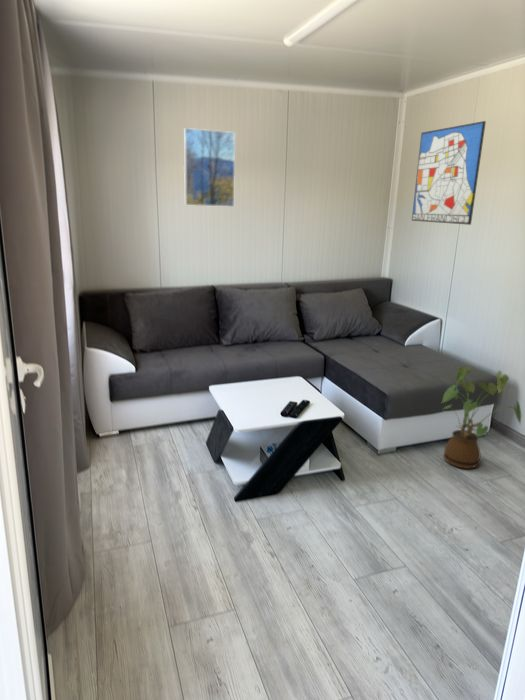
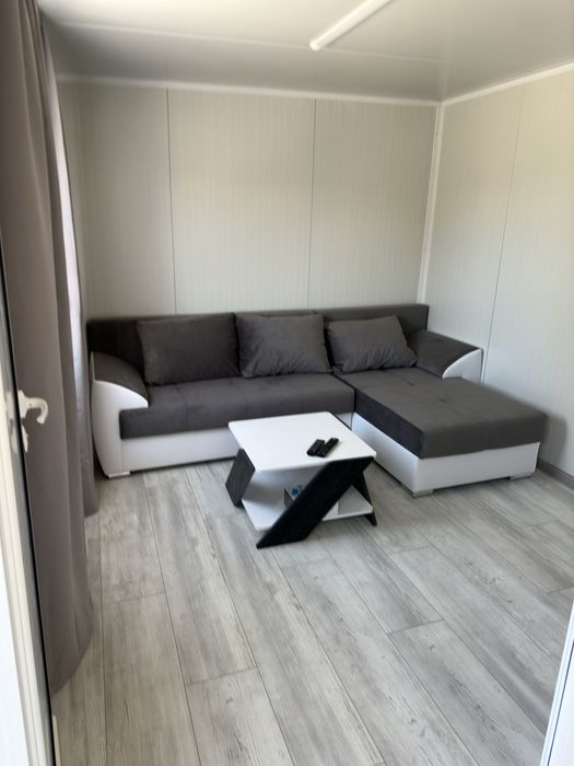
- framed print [183,127,236,208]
- house plant [441,365,522,470]
- wall art [411,120,487,226]
